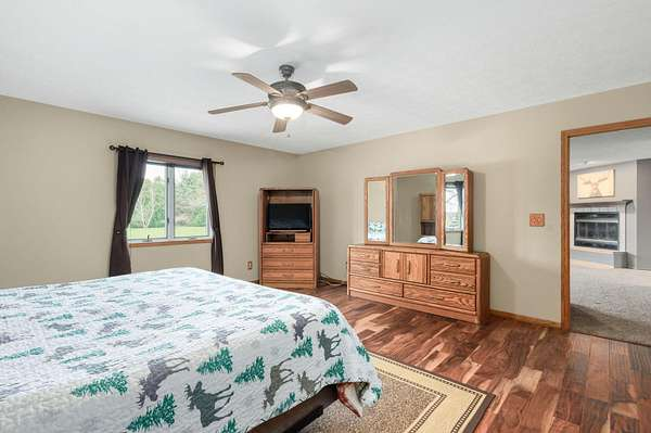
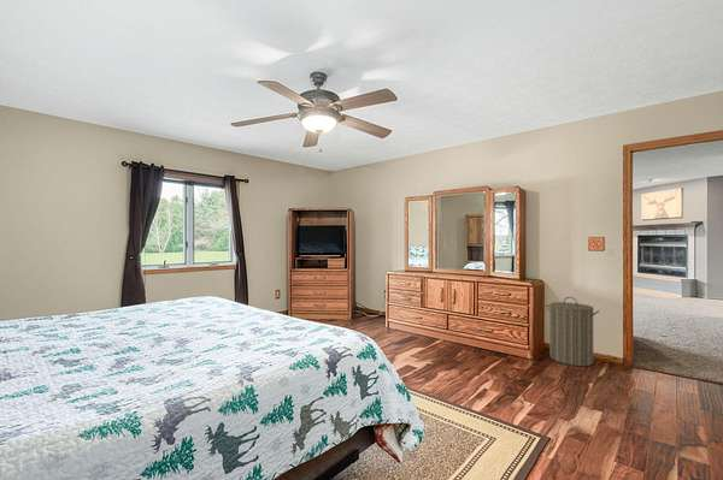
+ laundry hamper [545,296,600,367]
